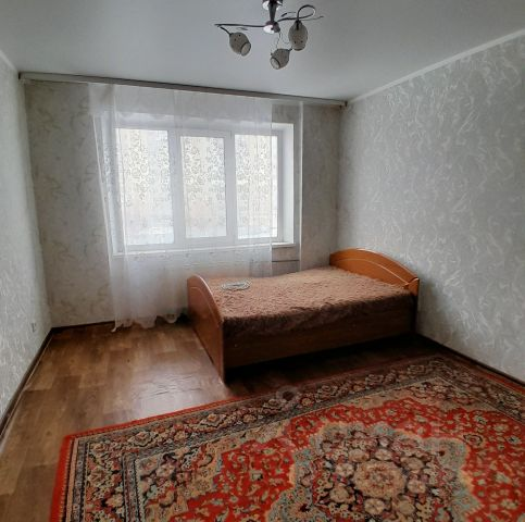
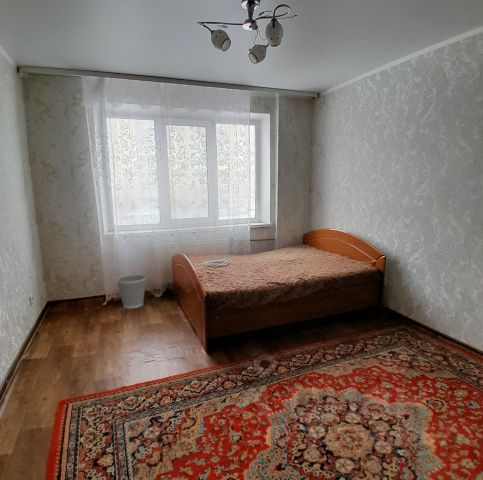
+ wastebasket [115,273,148,310]
